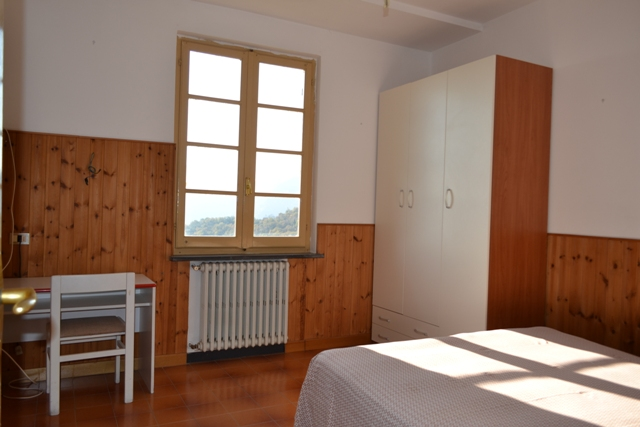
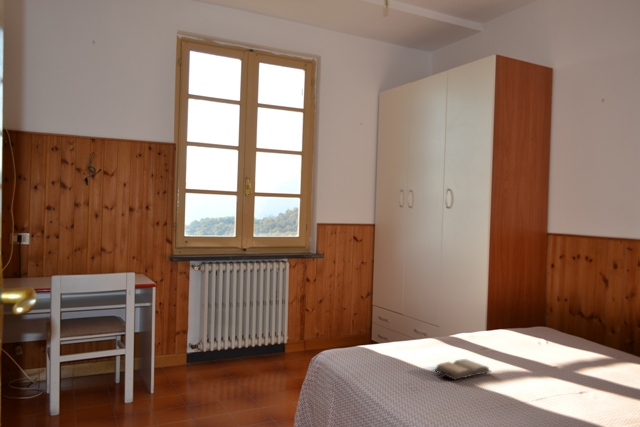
+ hardback book [431,358,493,381]
